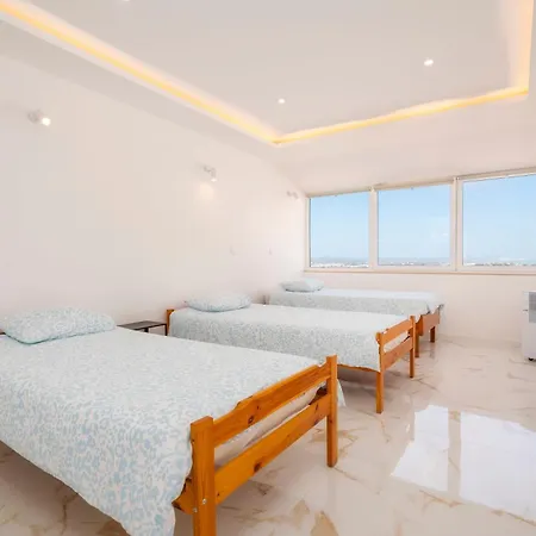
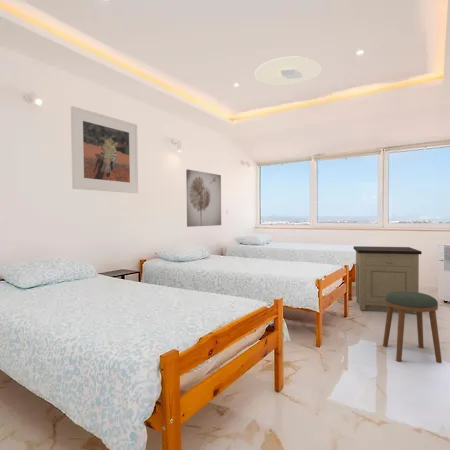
+ stool [382,291,443,364]
+ nightstand [353,245,423,315]
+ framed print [70,105,139,194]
+ wall art [185,168,222,228]
+ ceiling light [254,56,322,87]
